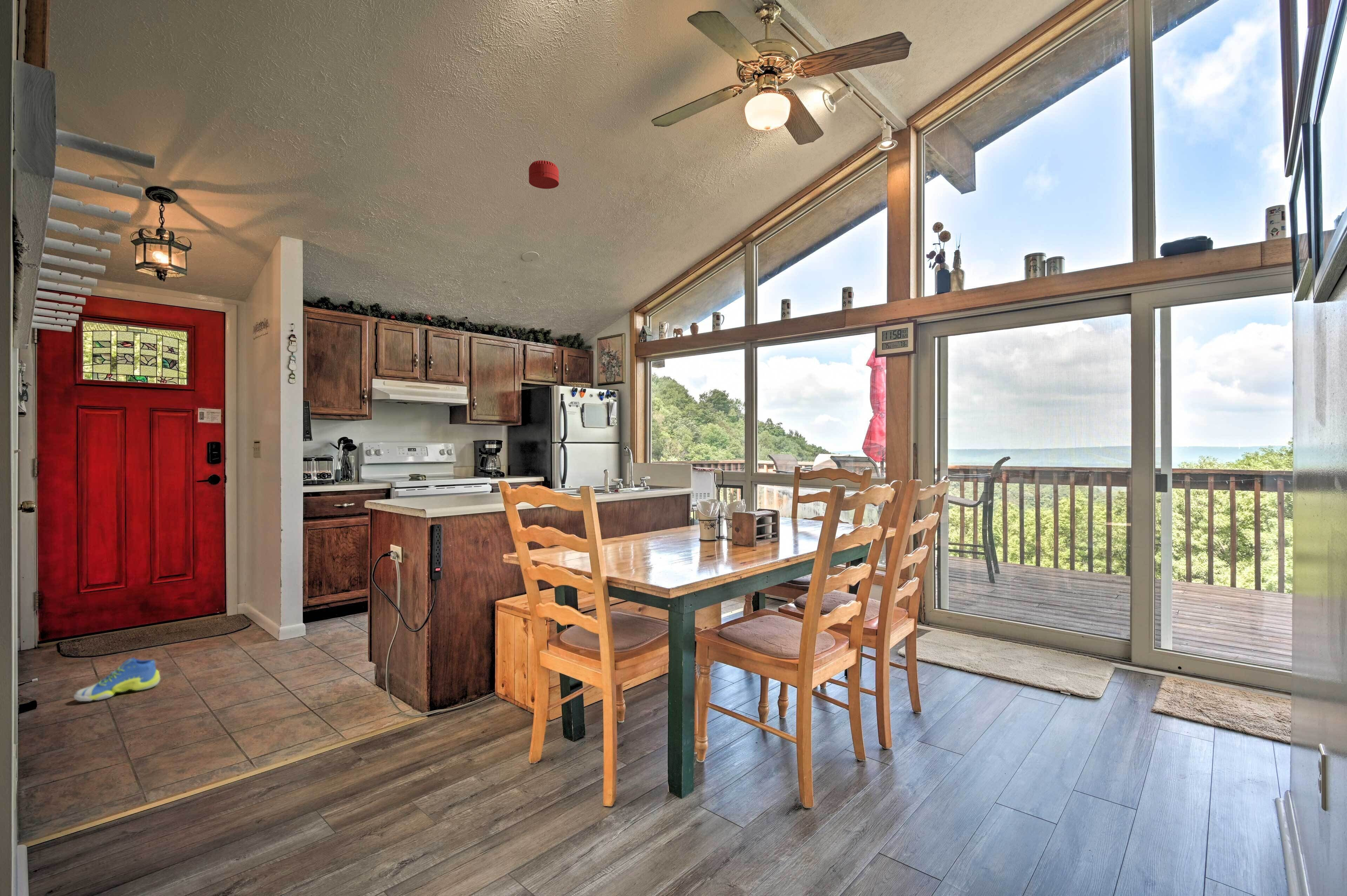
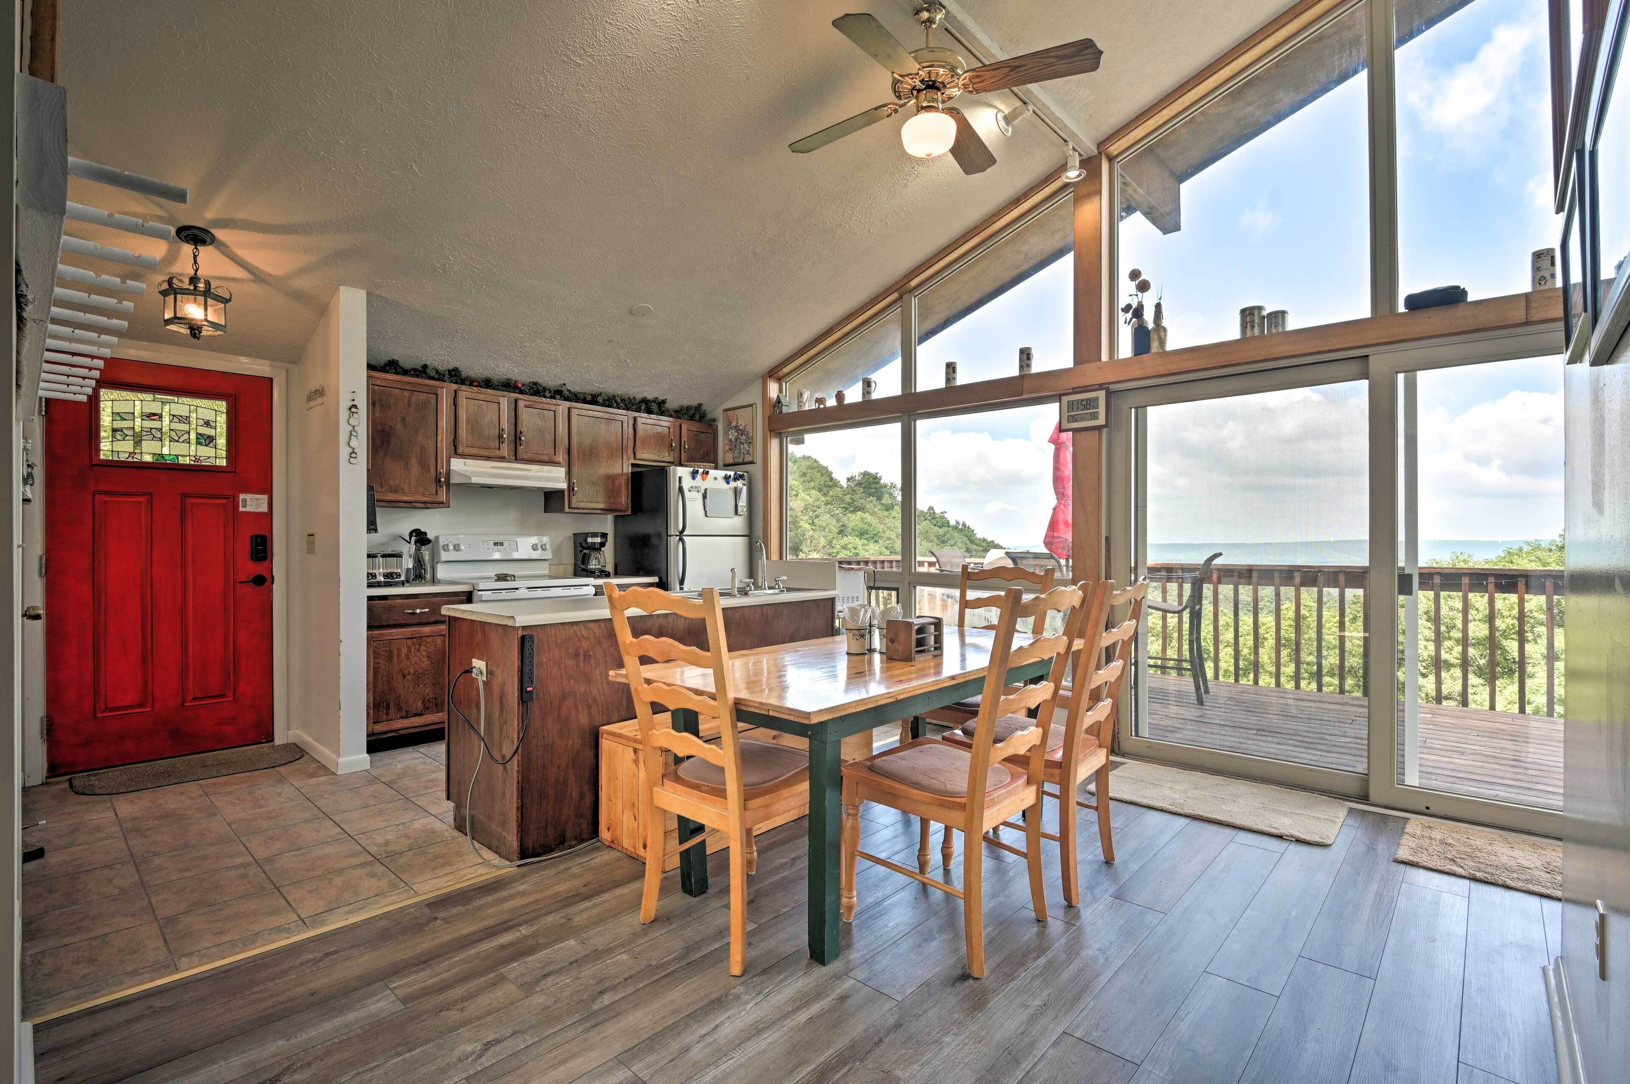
- smoke detector [528,160,559,189]
- sneaker [73,657,161,702]
